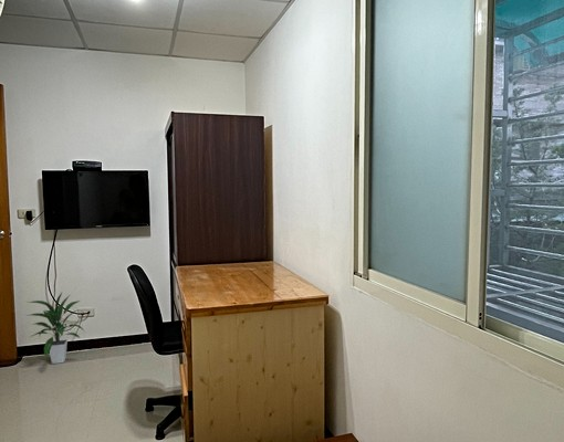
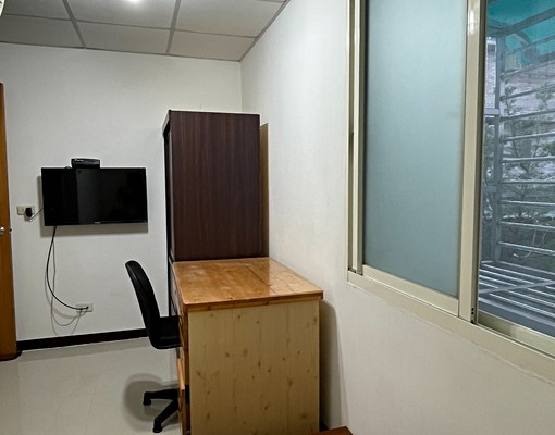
- indoor plant [24,290,85,365]
